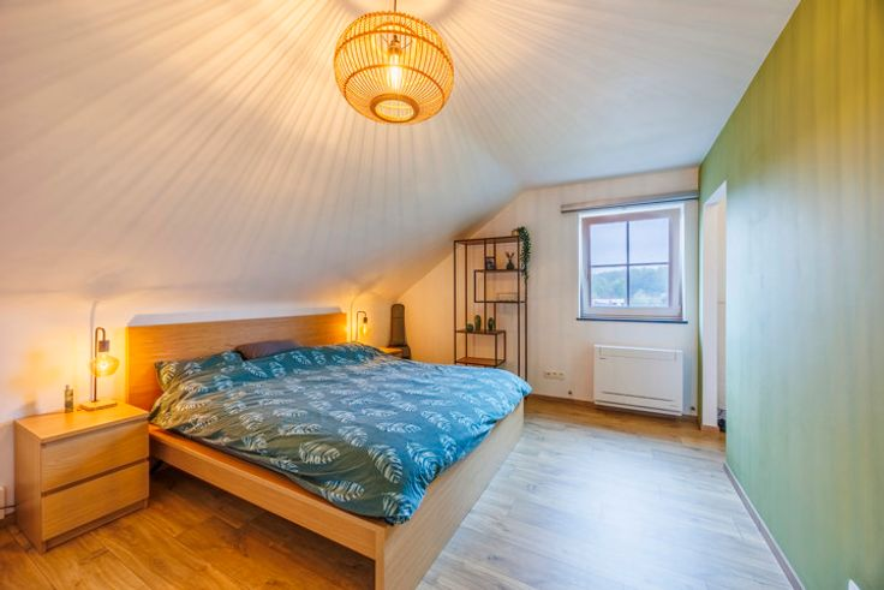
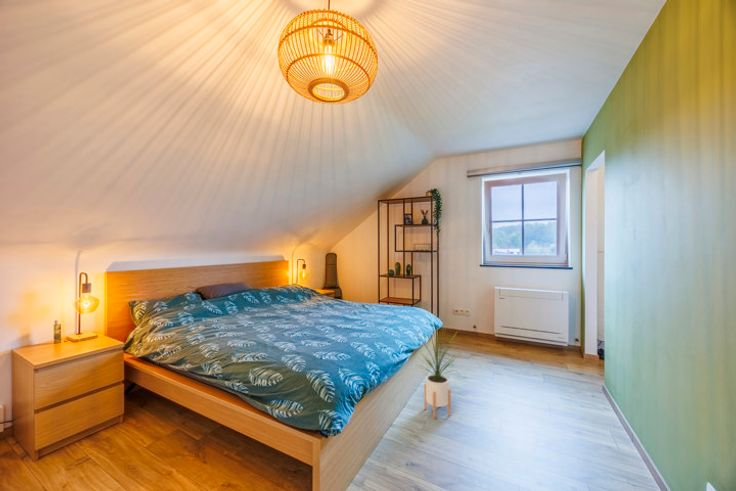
+ house plant [414,322,462,420]
